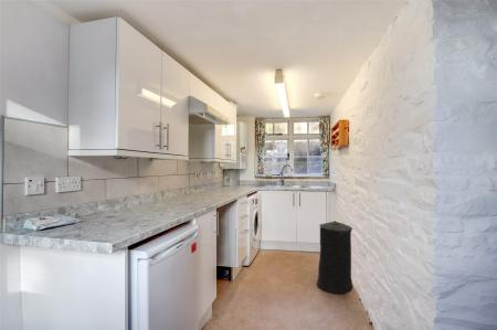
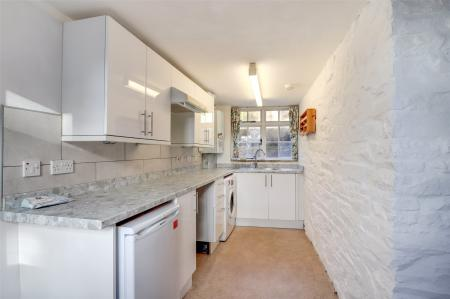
- trash can [316,220,355,295]
